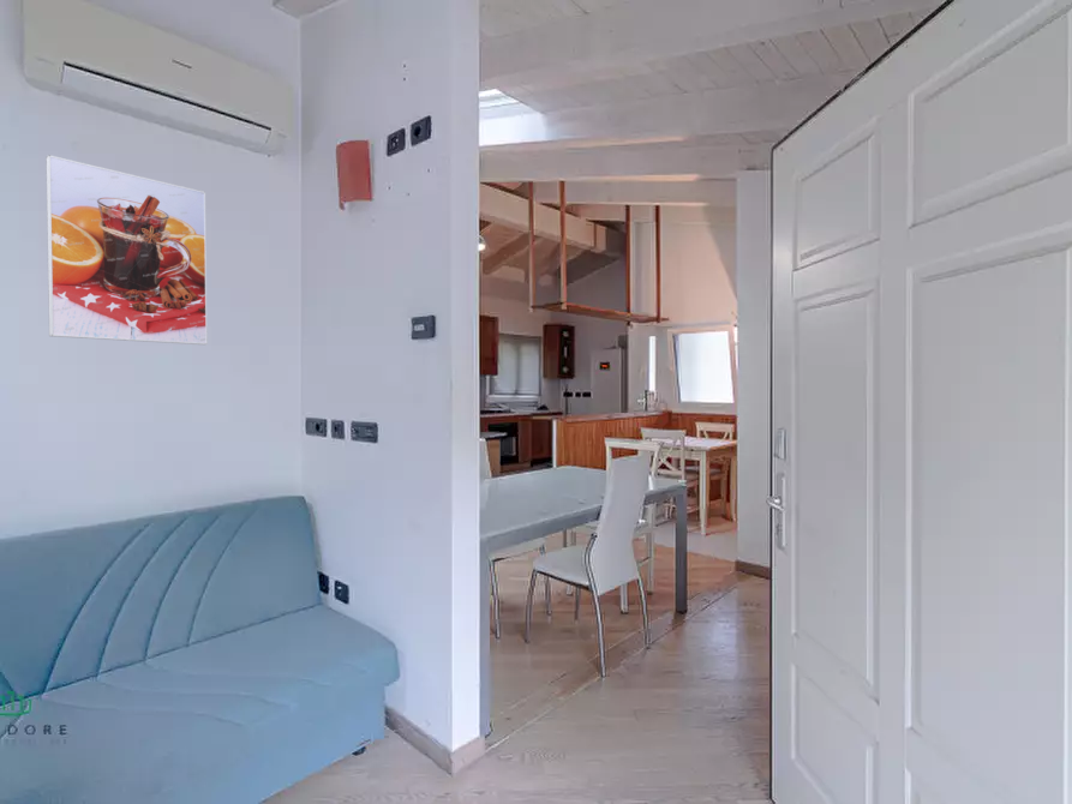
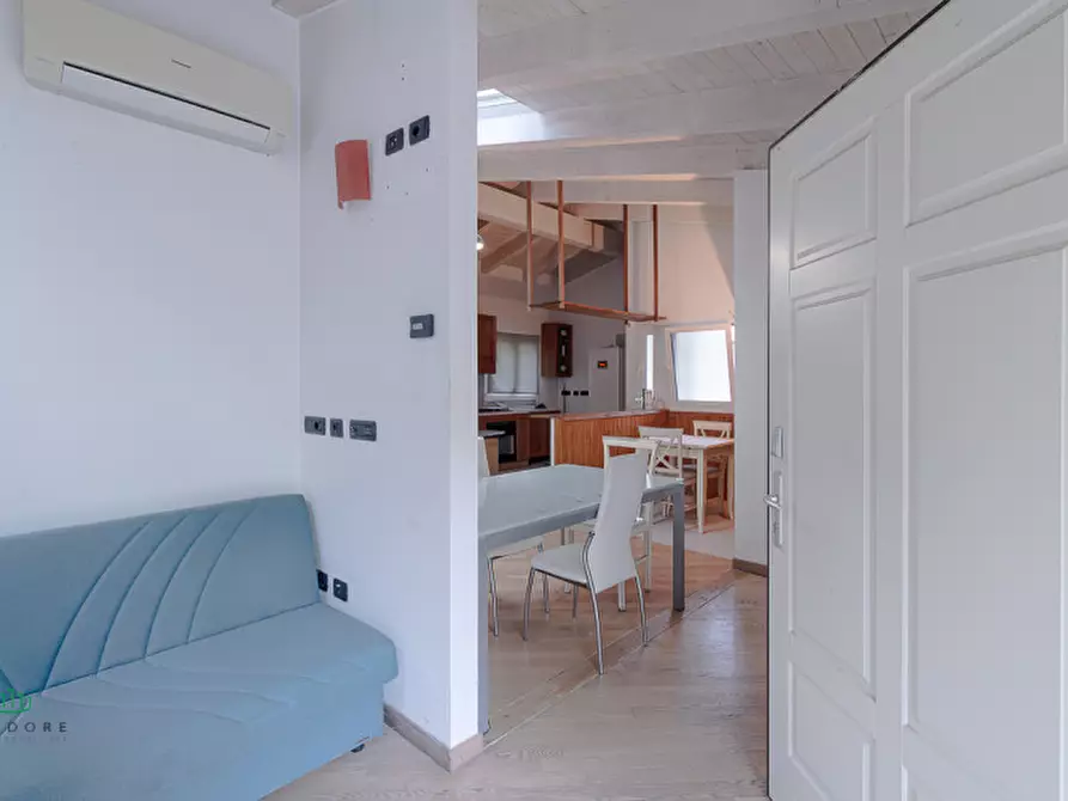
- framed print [44,154,209,346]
